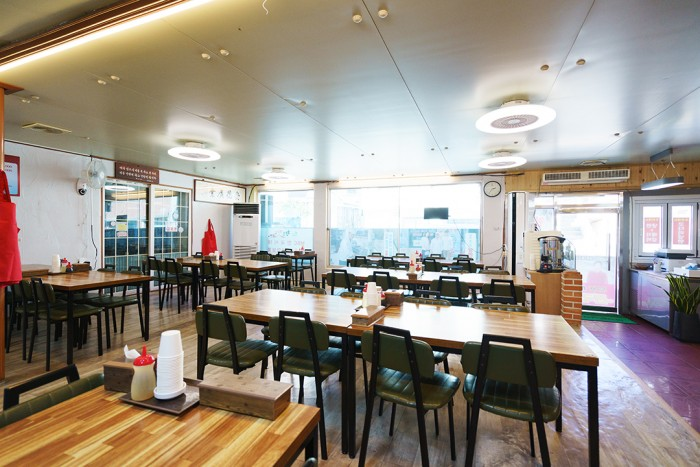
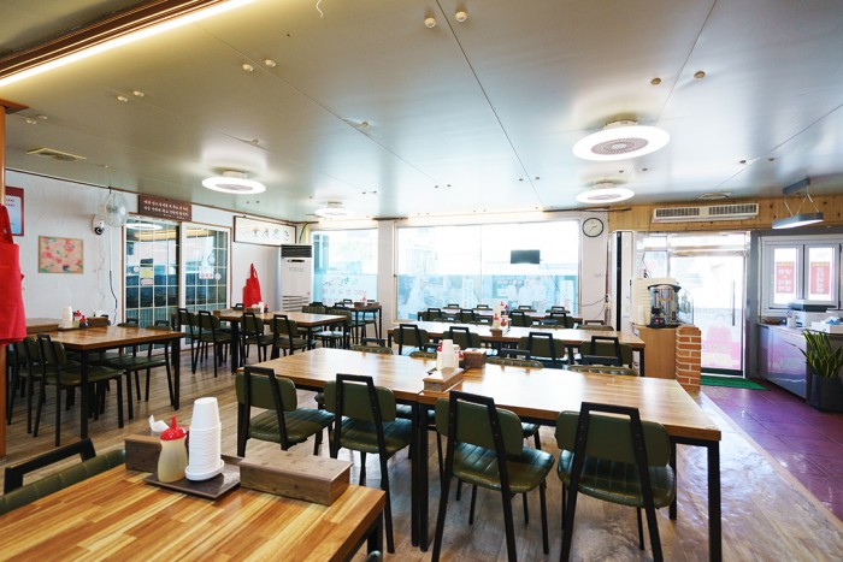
+ wall art [36,235,86,276]
